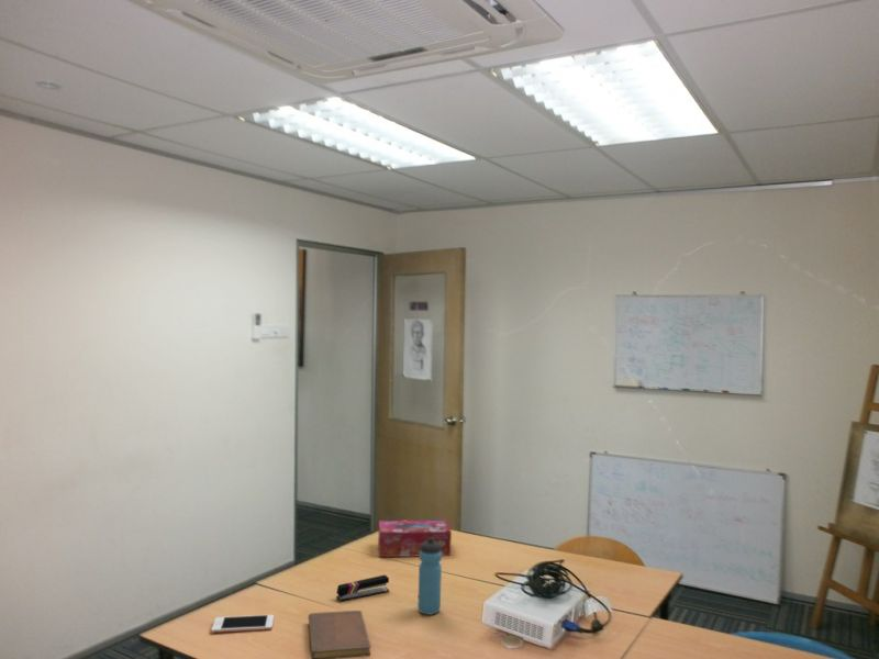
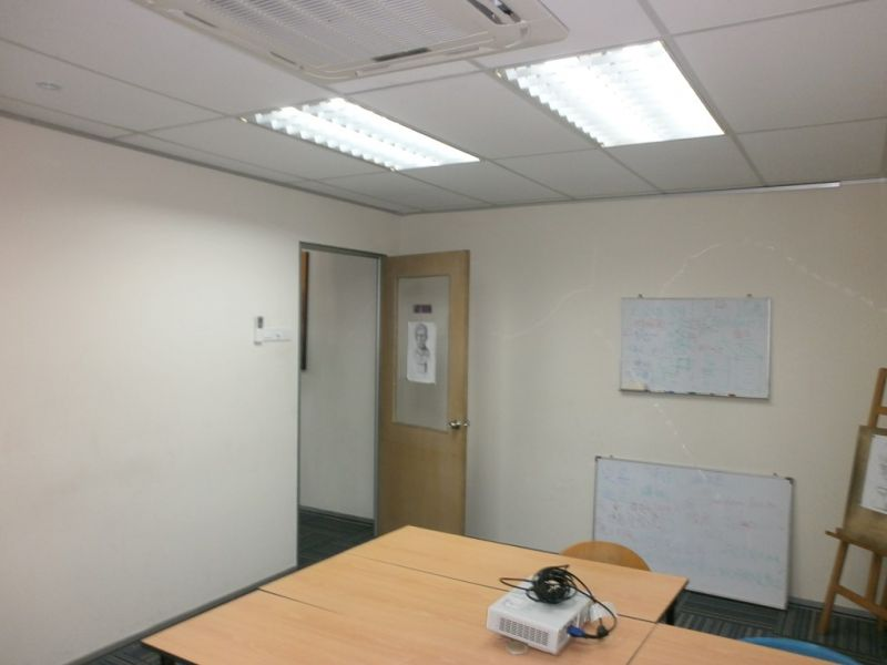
- notebook [308,610,372,659]
- cell phone [210,614,275,634]
- stapler [335,573,390,602]
- water bottle [416,537,443,616]
- tissue box [377,520,453,558]
